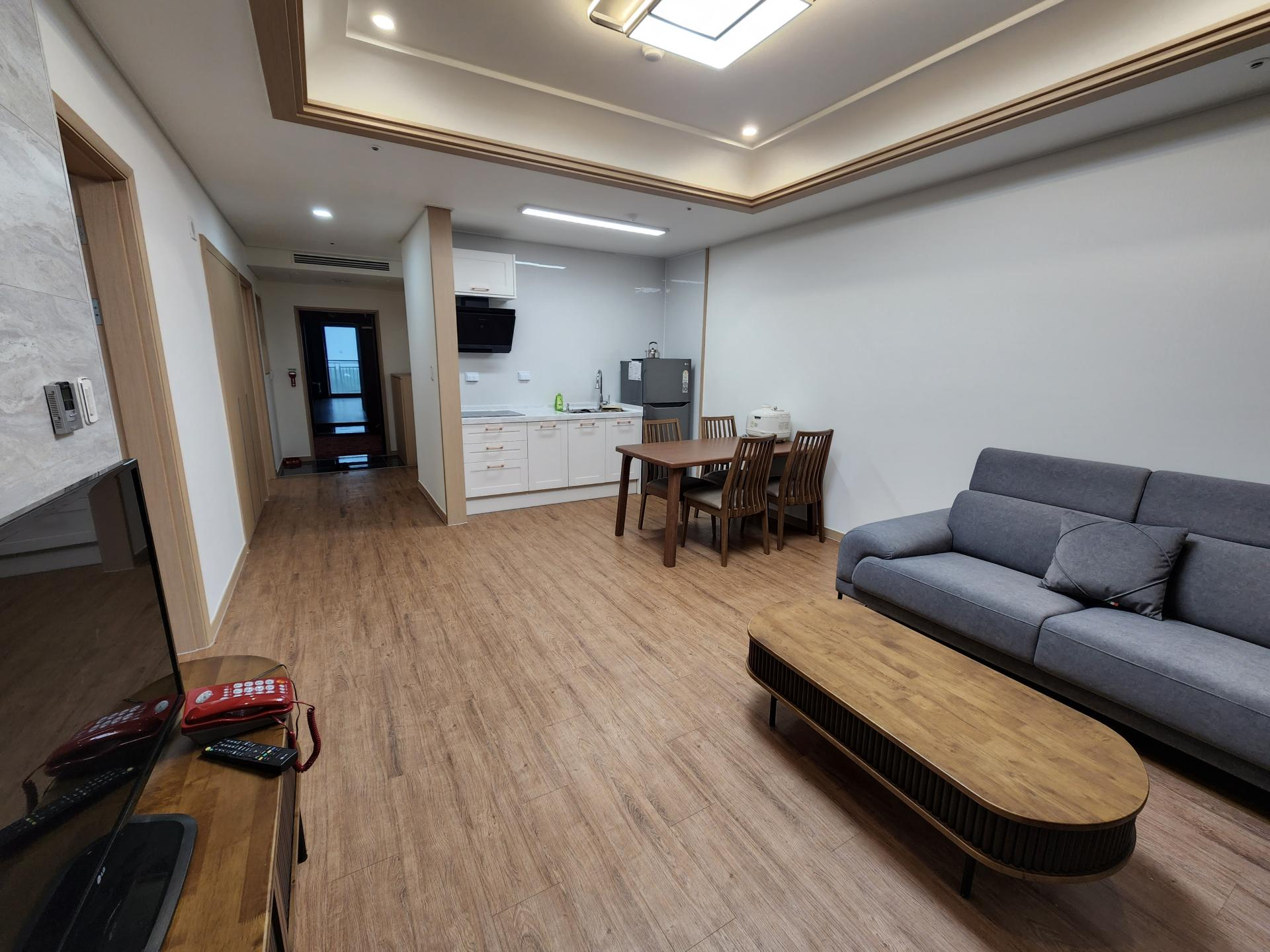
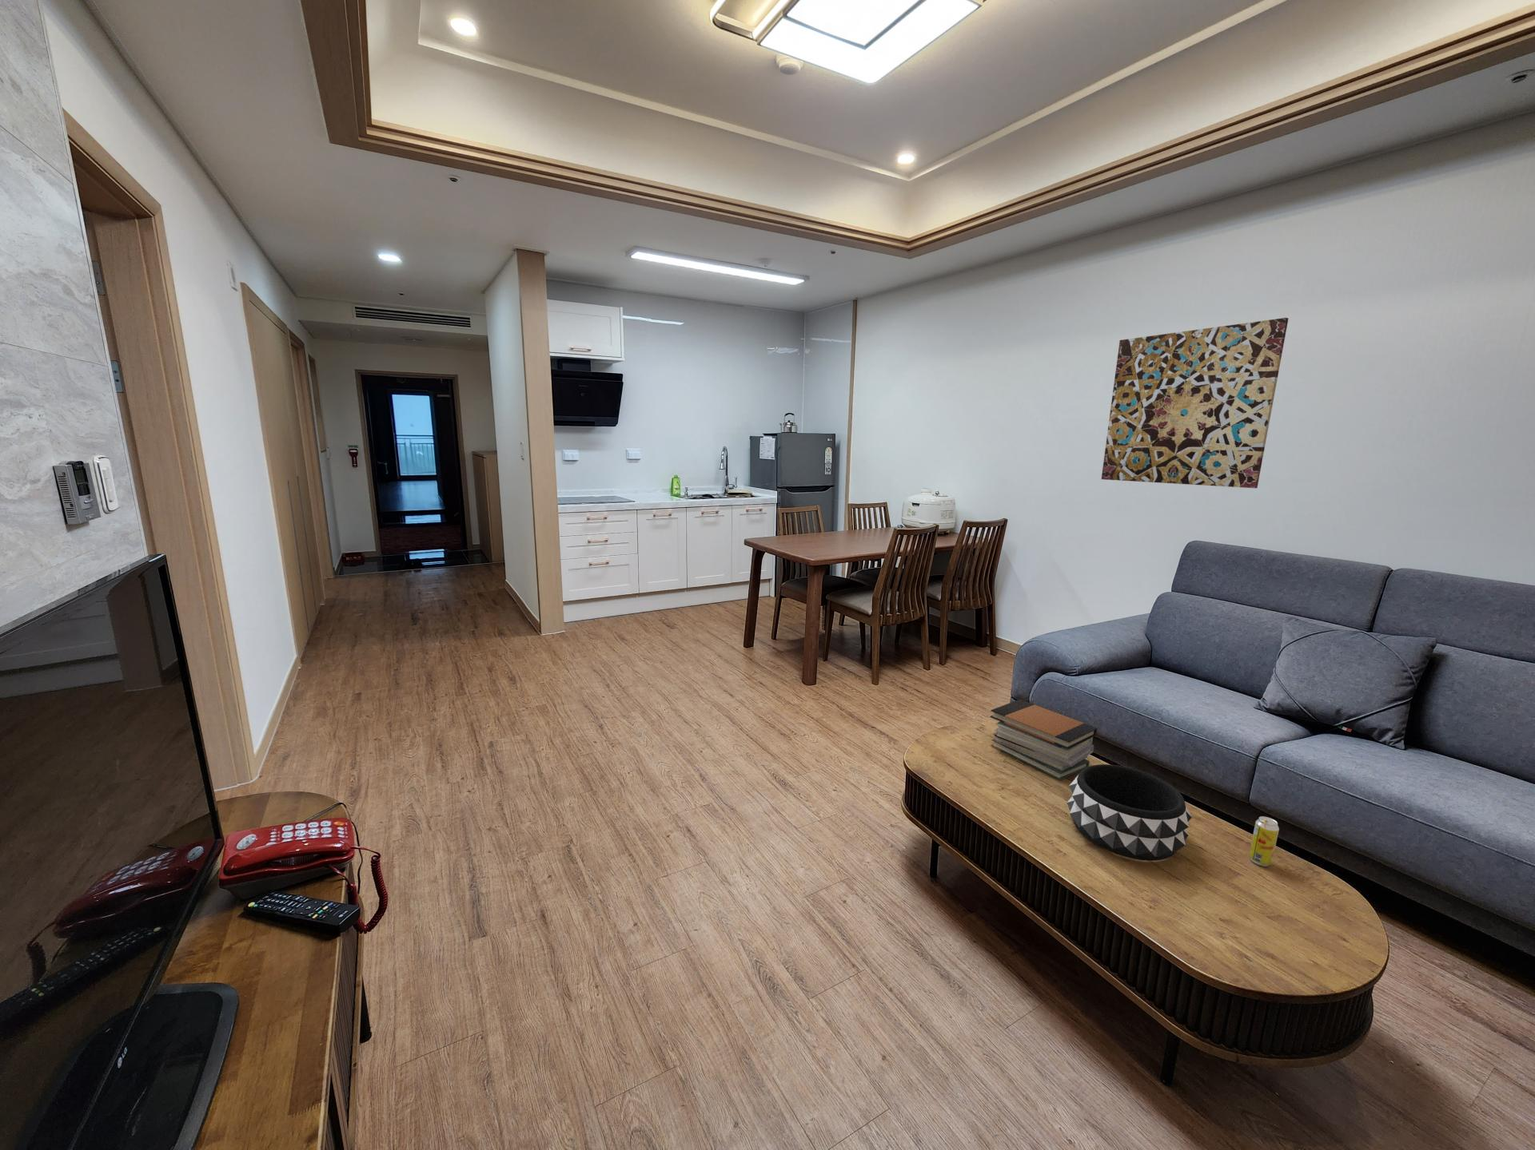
+ decorative bowl [1066,763,1193,861]
+ beverage can [1249,815,1280,867]
+ book stack [989,698,1097,782]
+ wall art [1101,316,1290,489]
